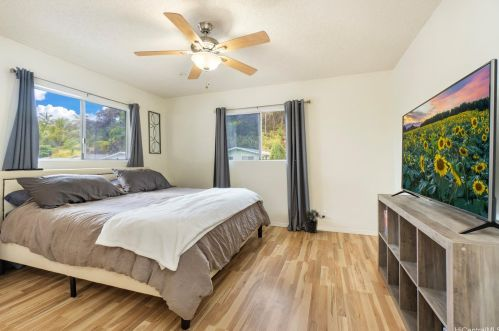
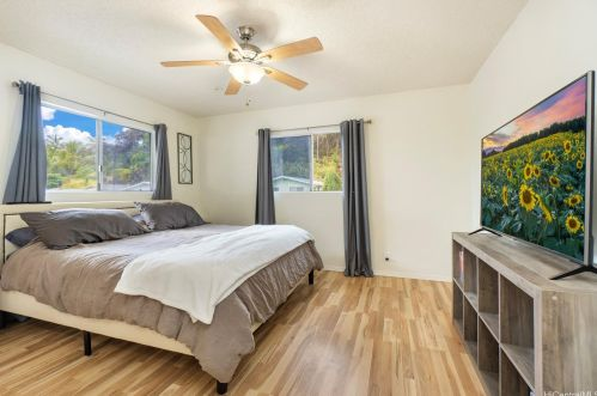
- potted plant [301,208,324,234]
